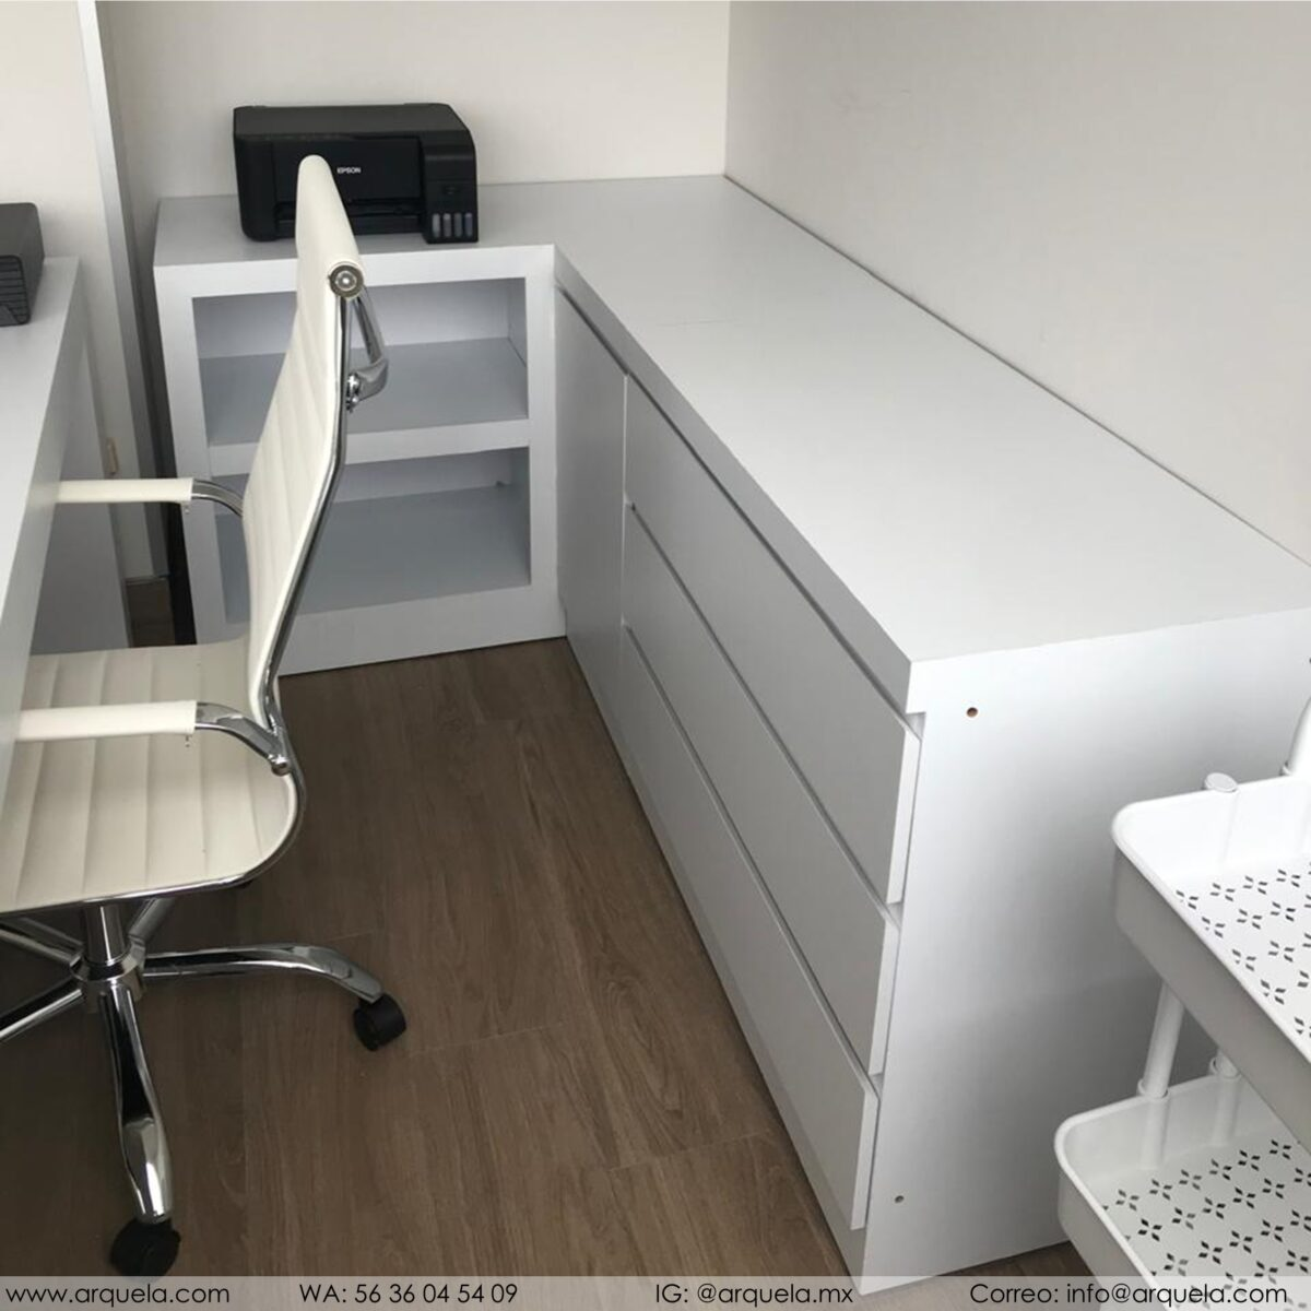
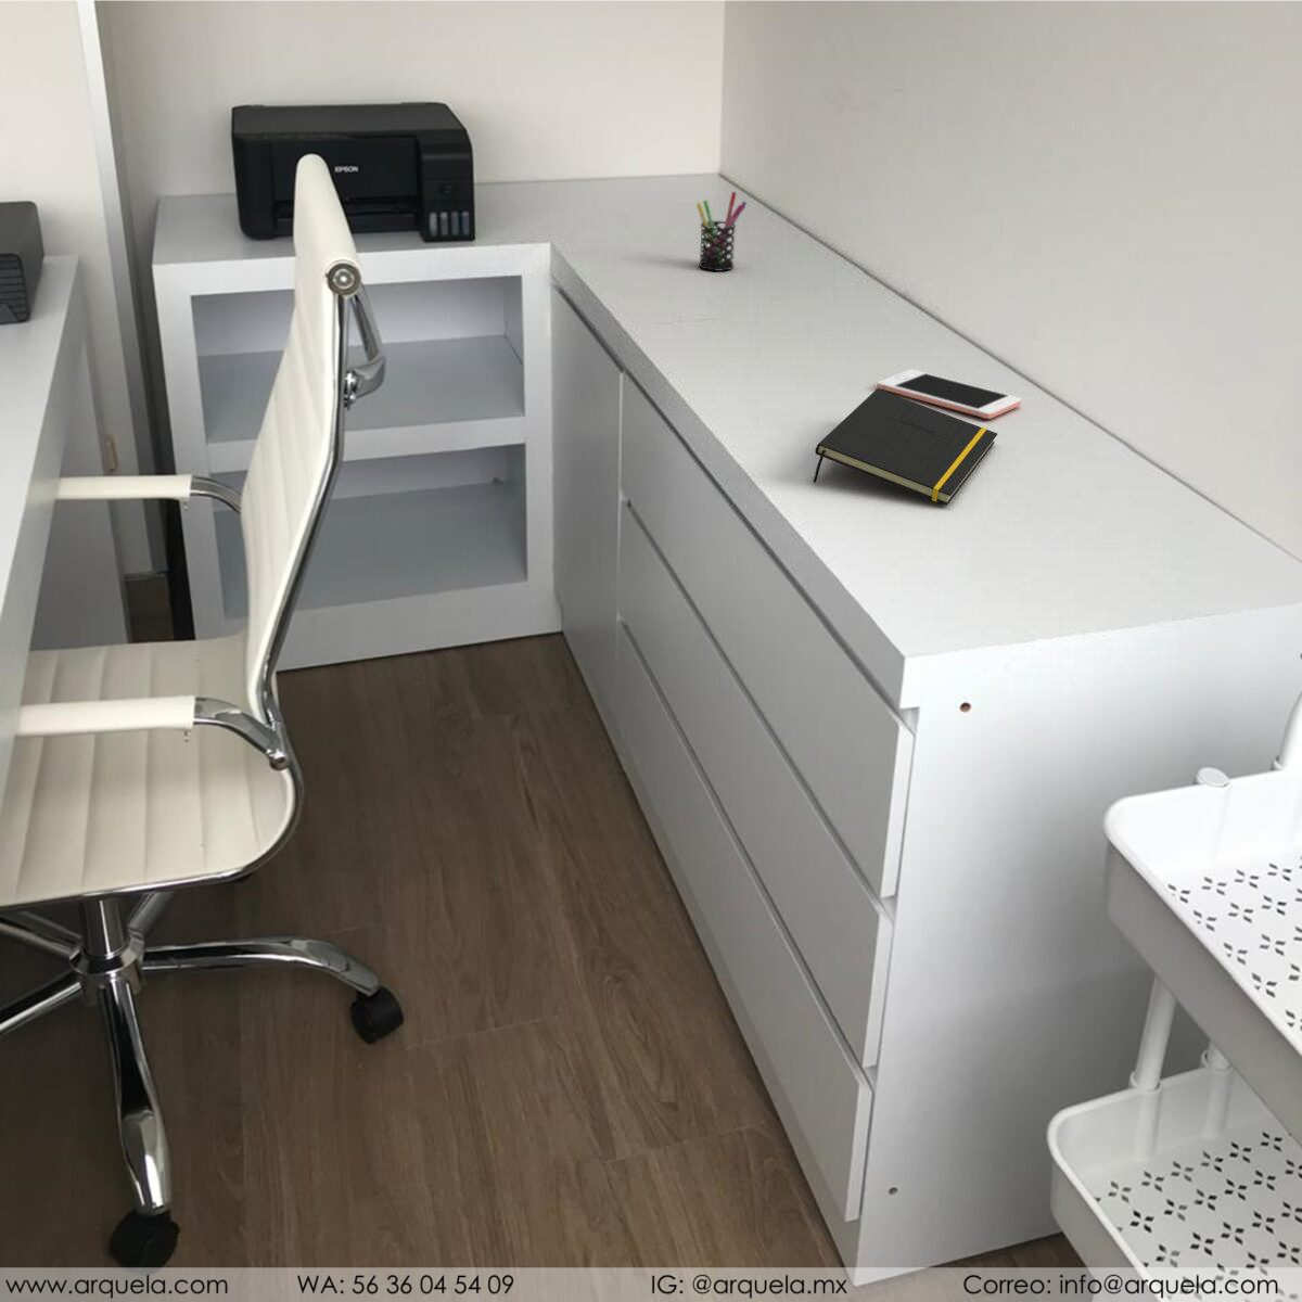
+ pen holder [695,191,748,272]
+ notepad [812,389,998,506]
+ cell phone [875,368,1023,420]
